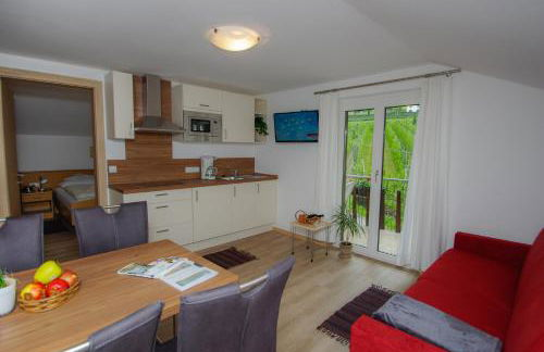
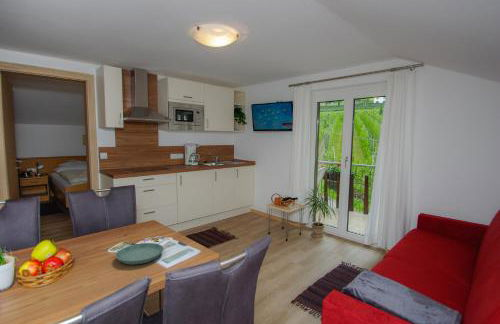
+ saucer [115,242,164,265]
